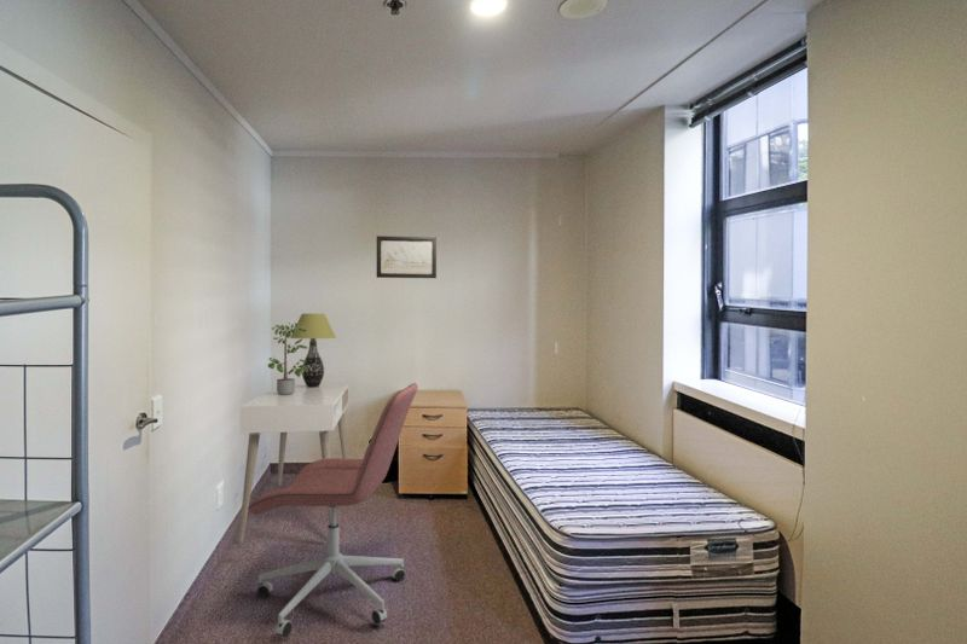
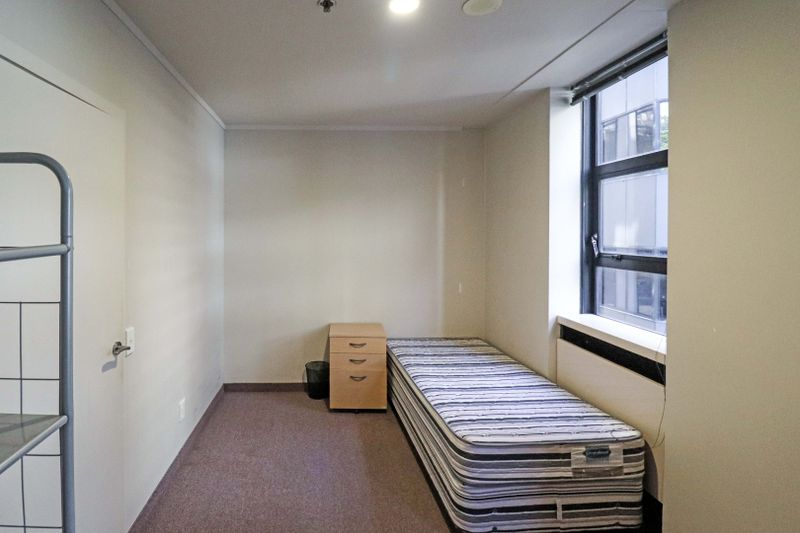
- potted plant [267,321,309,395]
- desk [237,383,349,545]
- table lamp [289,313,337,388]
- office chair [248,382,419,638]
- wall art [376,234,438,279]
